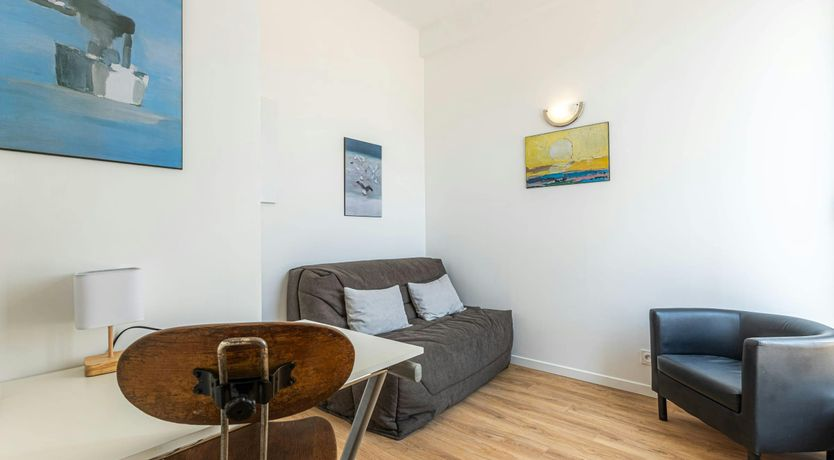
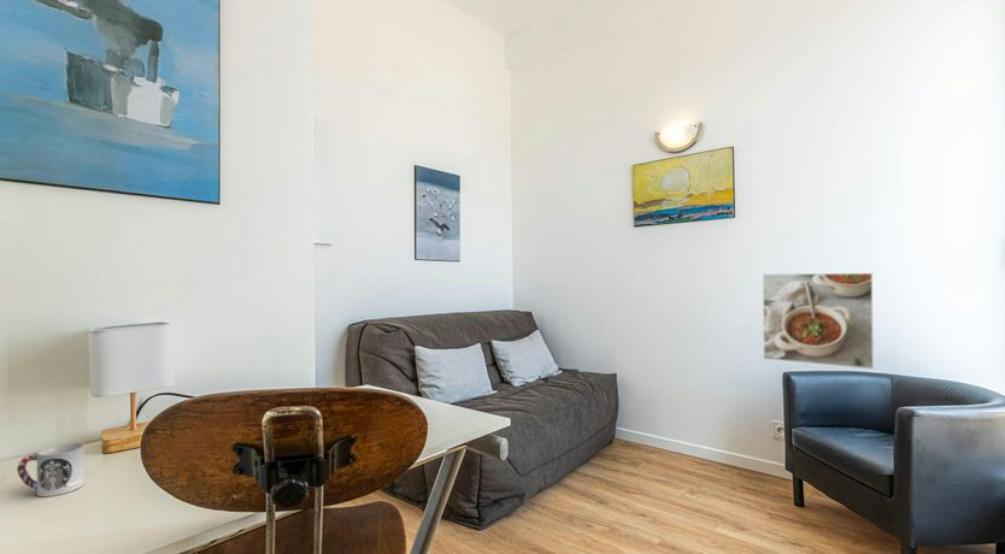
+ cup [16,442,86,497]
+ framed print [762,272,875,371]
